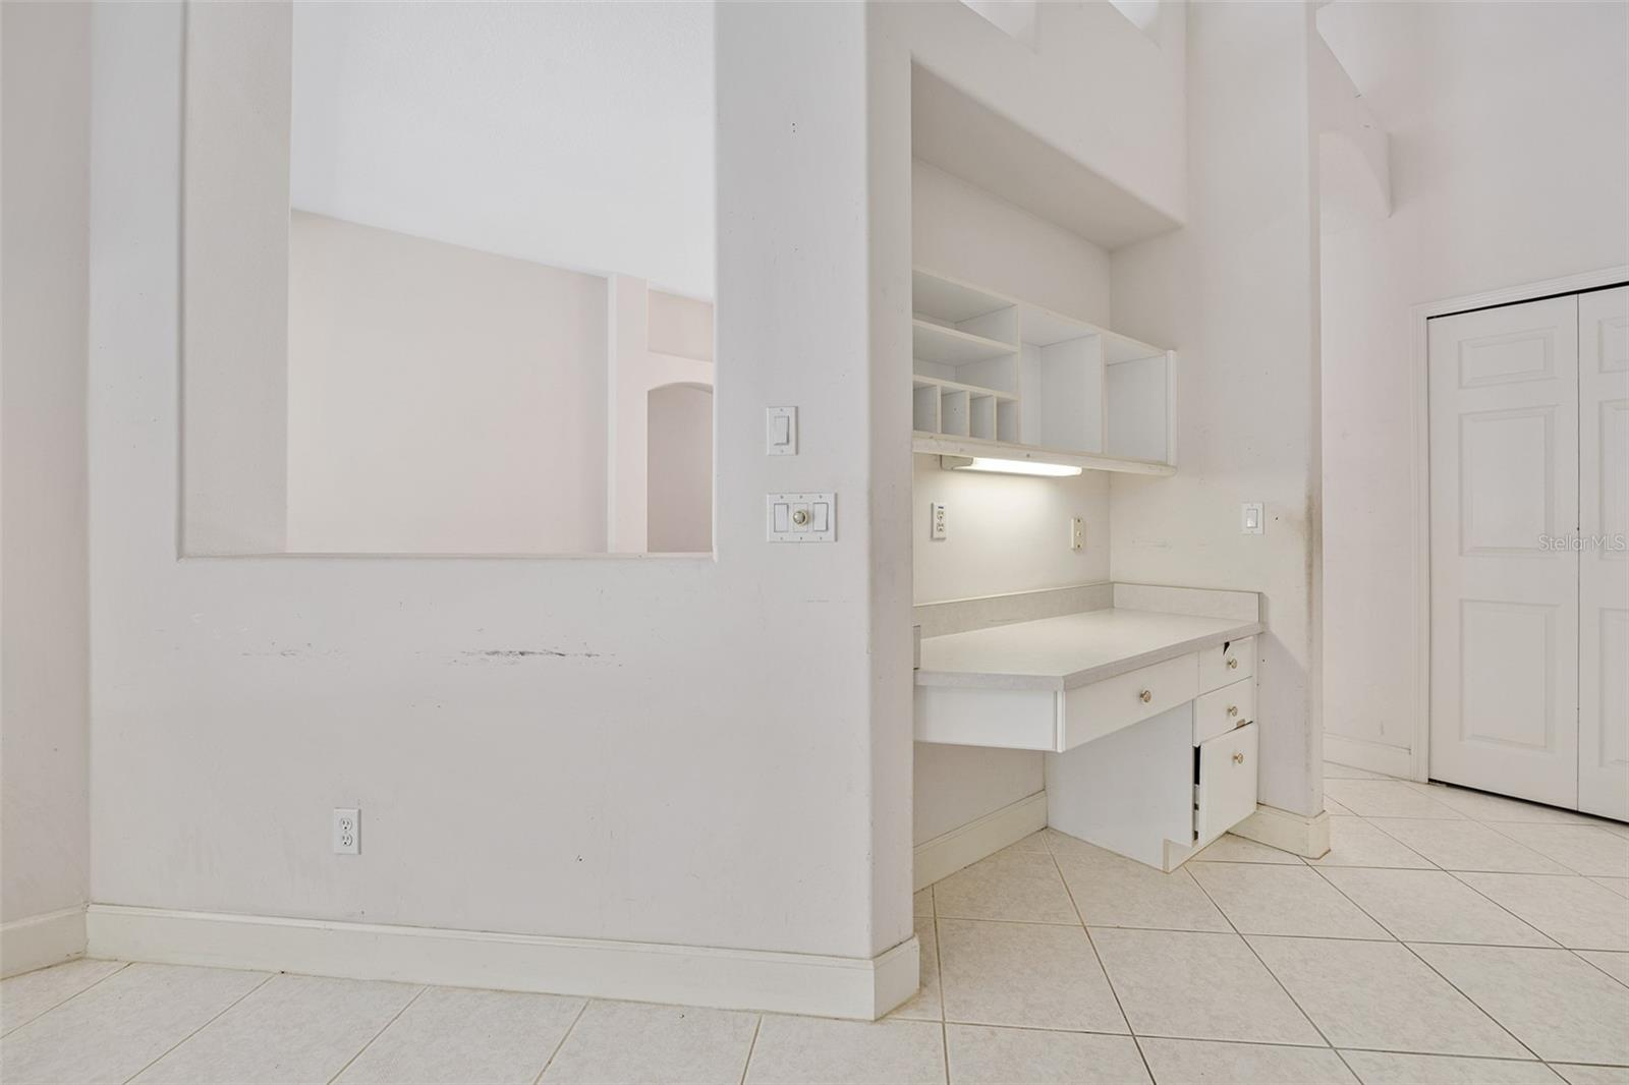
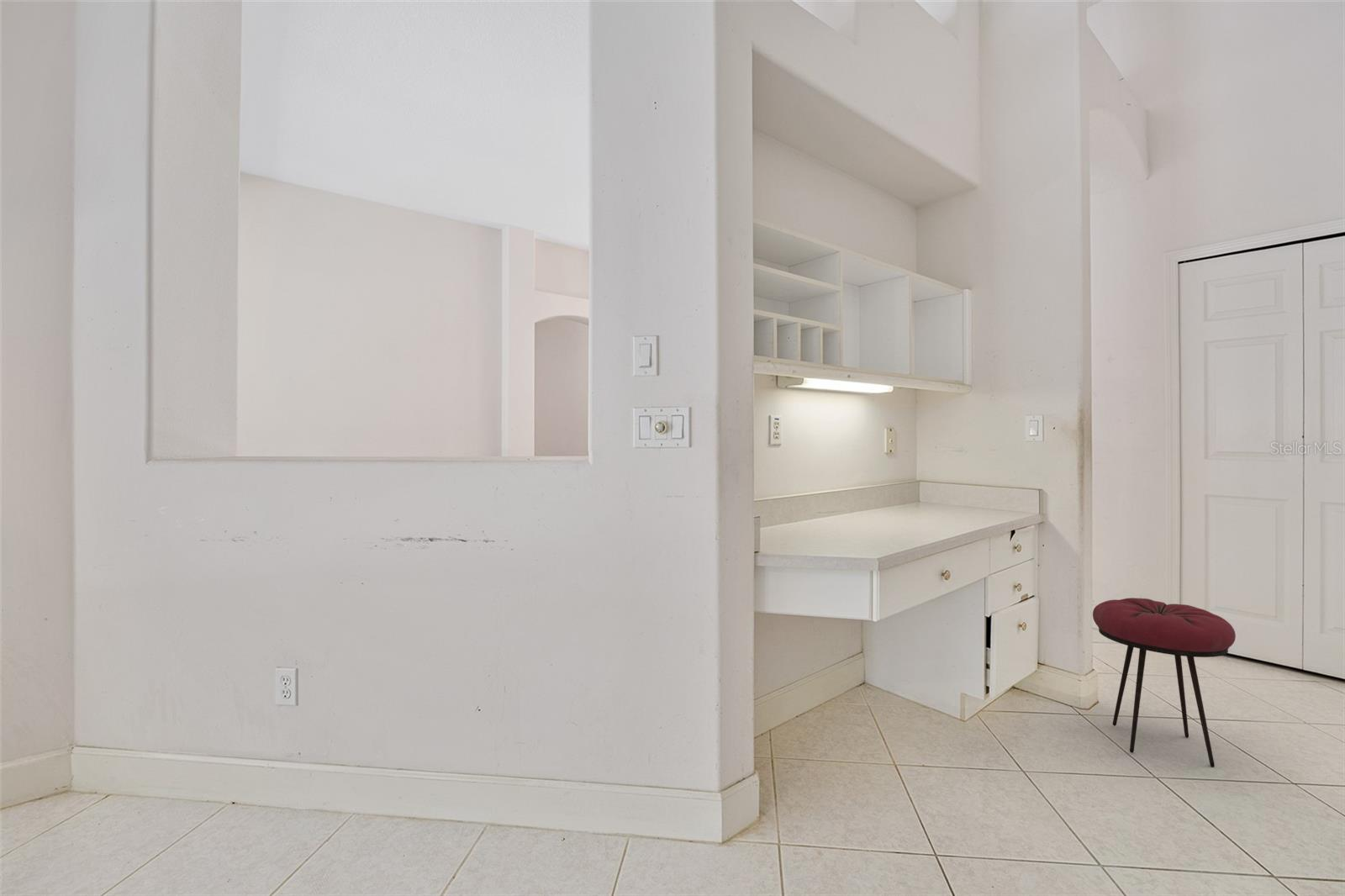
+ stool [1092,597,1237,767]
